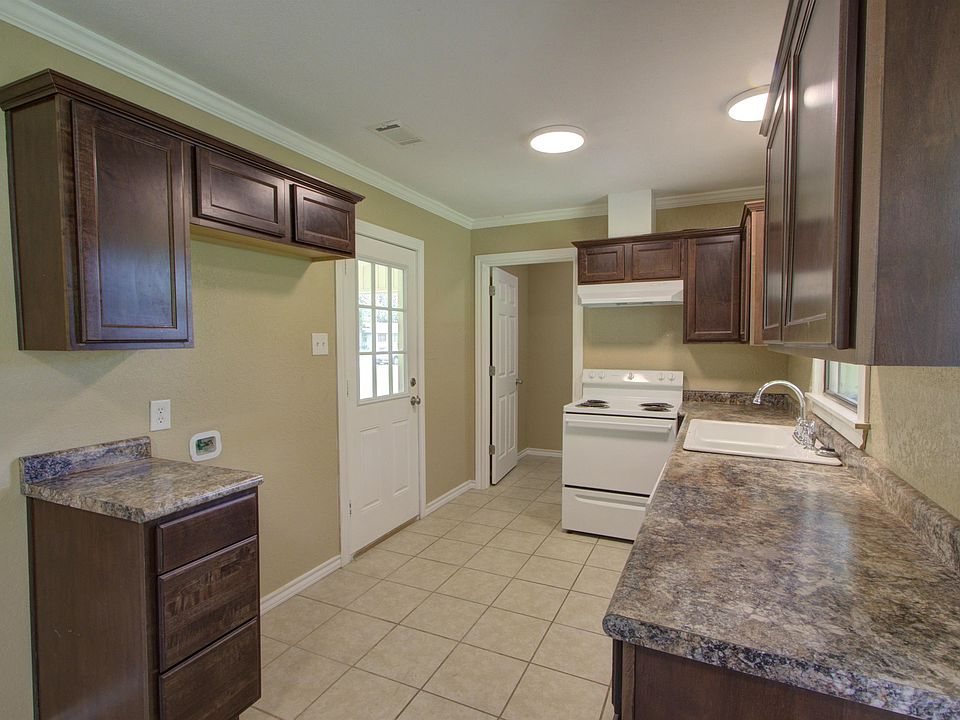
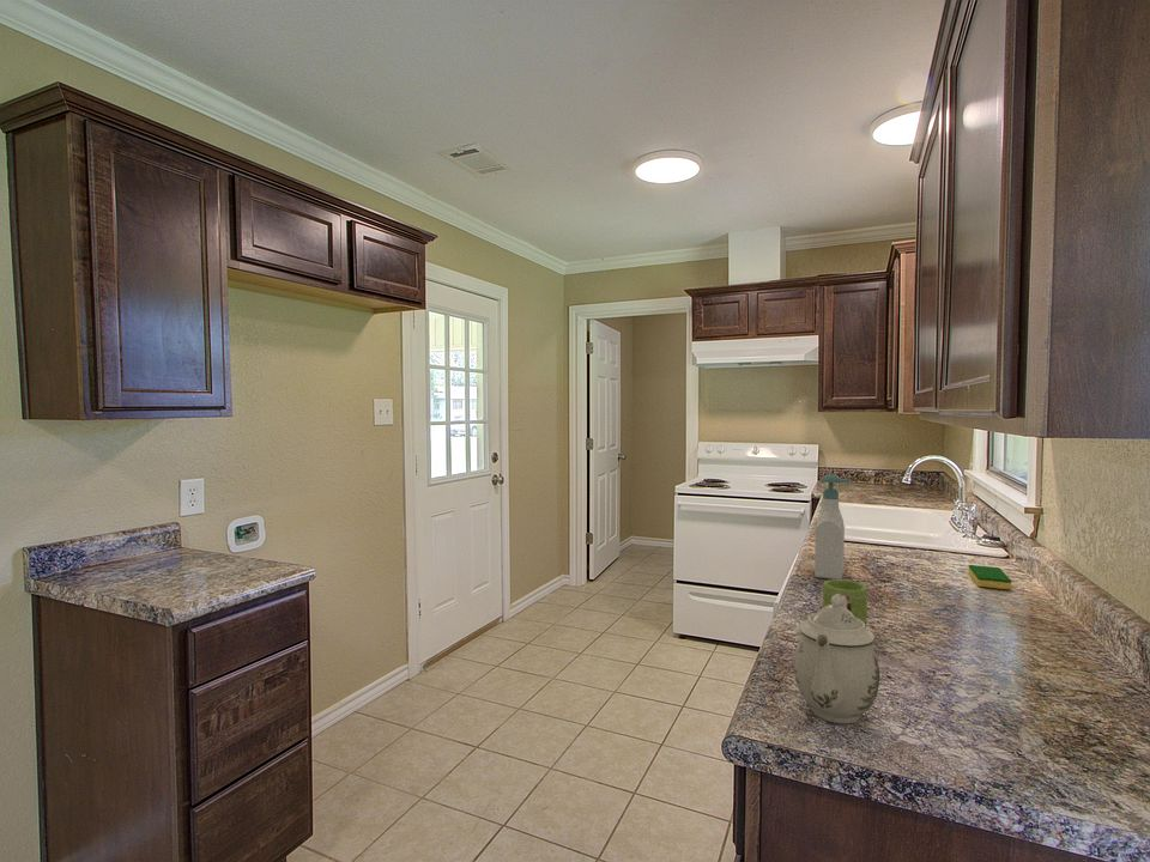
+ soap bottle [813,473,852,579]
+ mug [821,578,868,629]
+ dish sponge [967,564,1012,590]
+ teapot [792,594,880,724]
